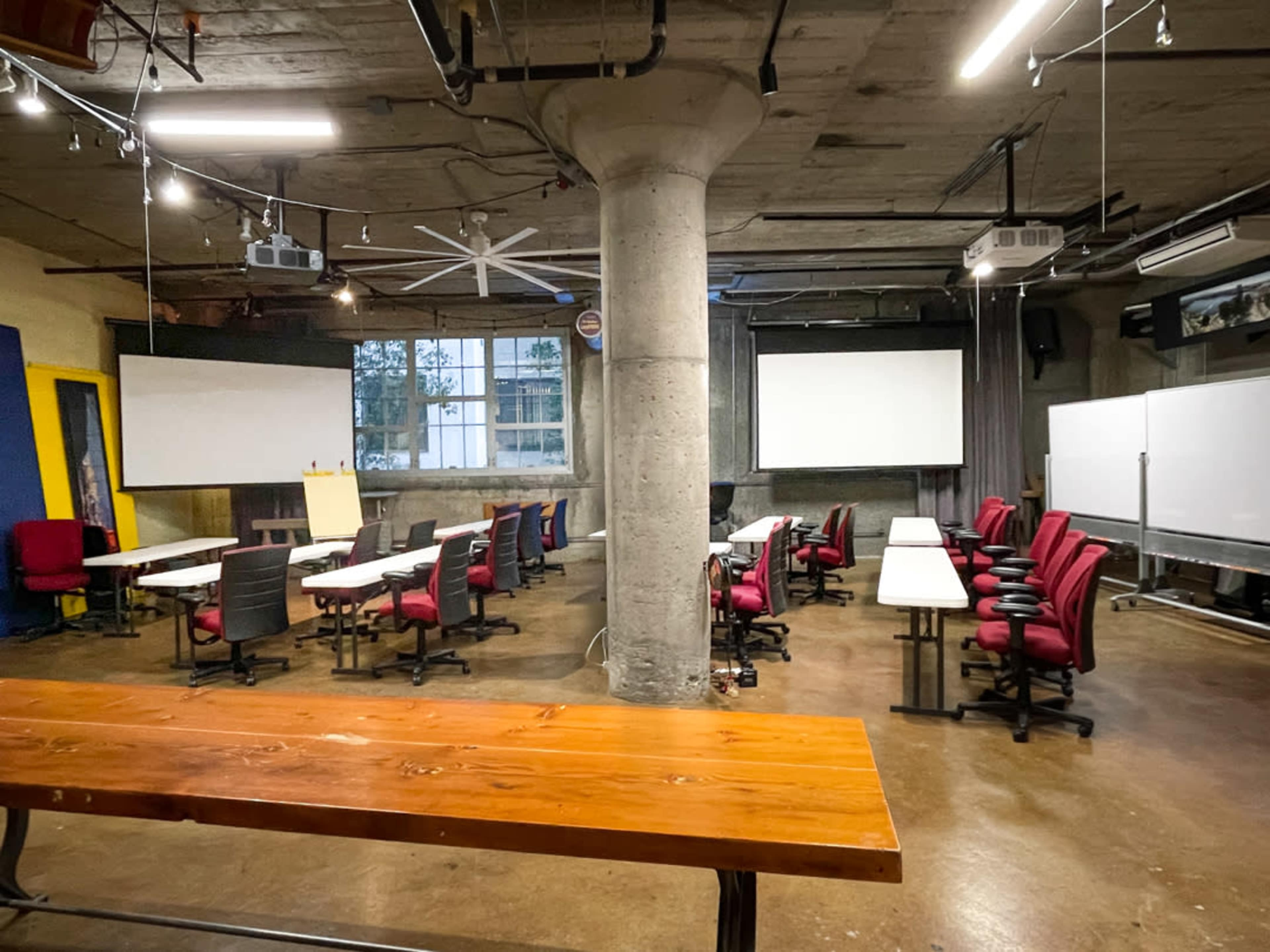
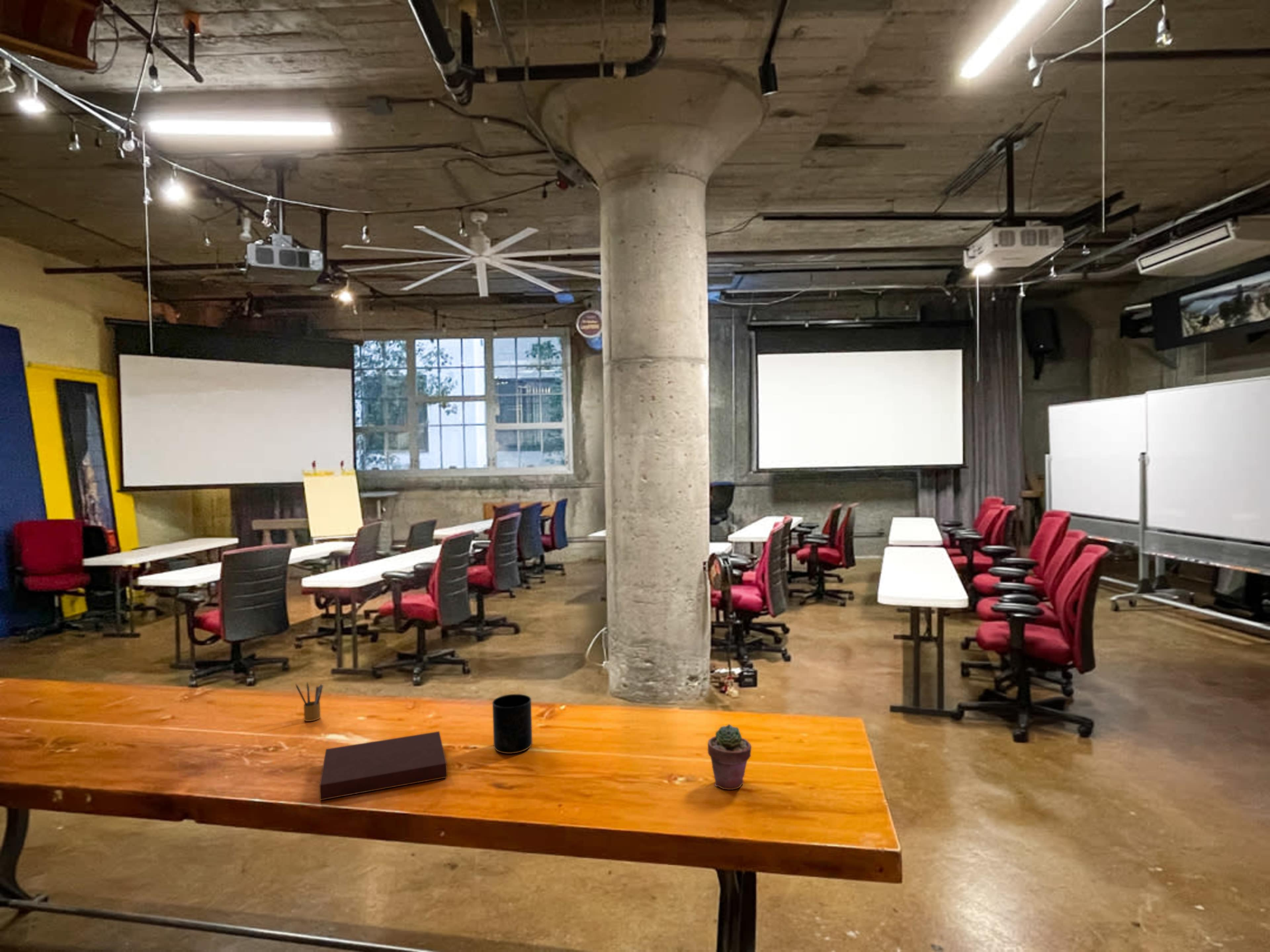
+ notebook [319,731,447,801]
+ pencil box [295,681,324,722]
+ mug [492,694,533,754]
+ potted succulent [707,724,752,790]
